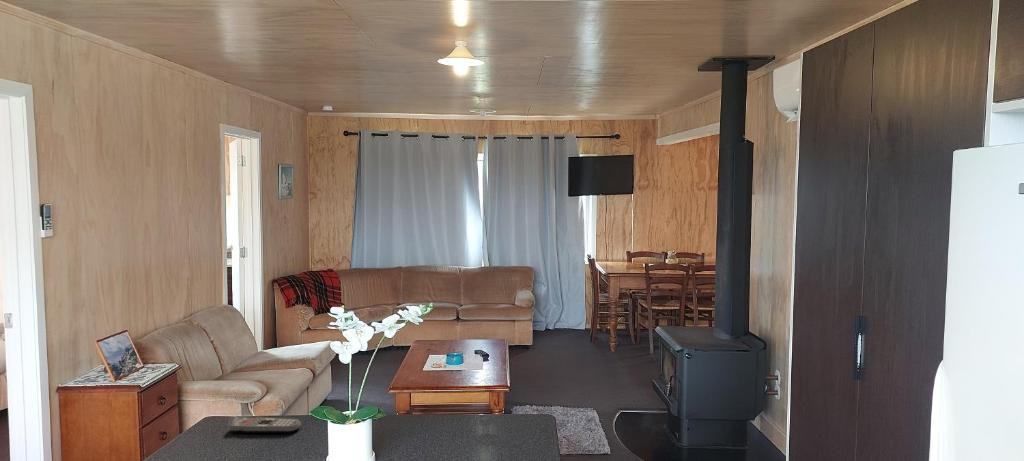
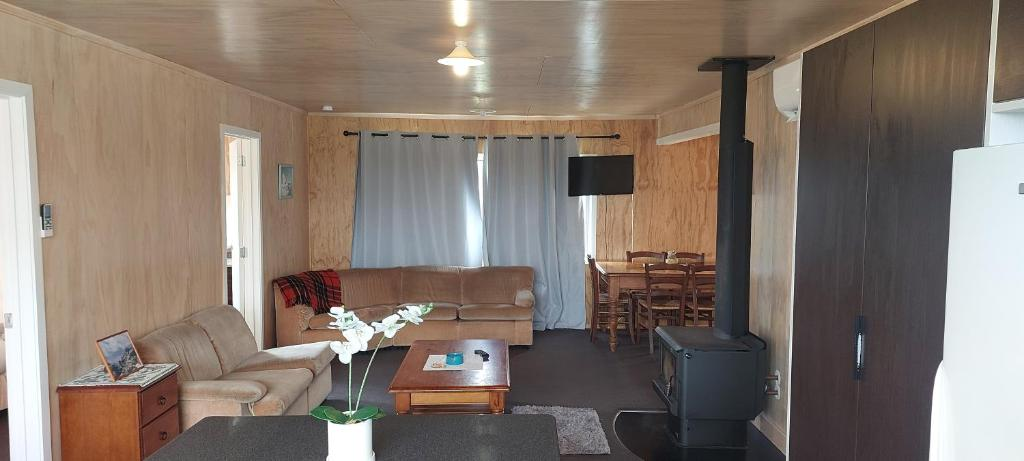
- remote control [229,416,302,434]
